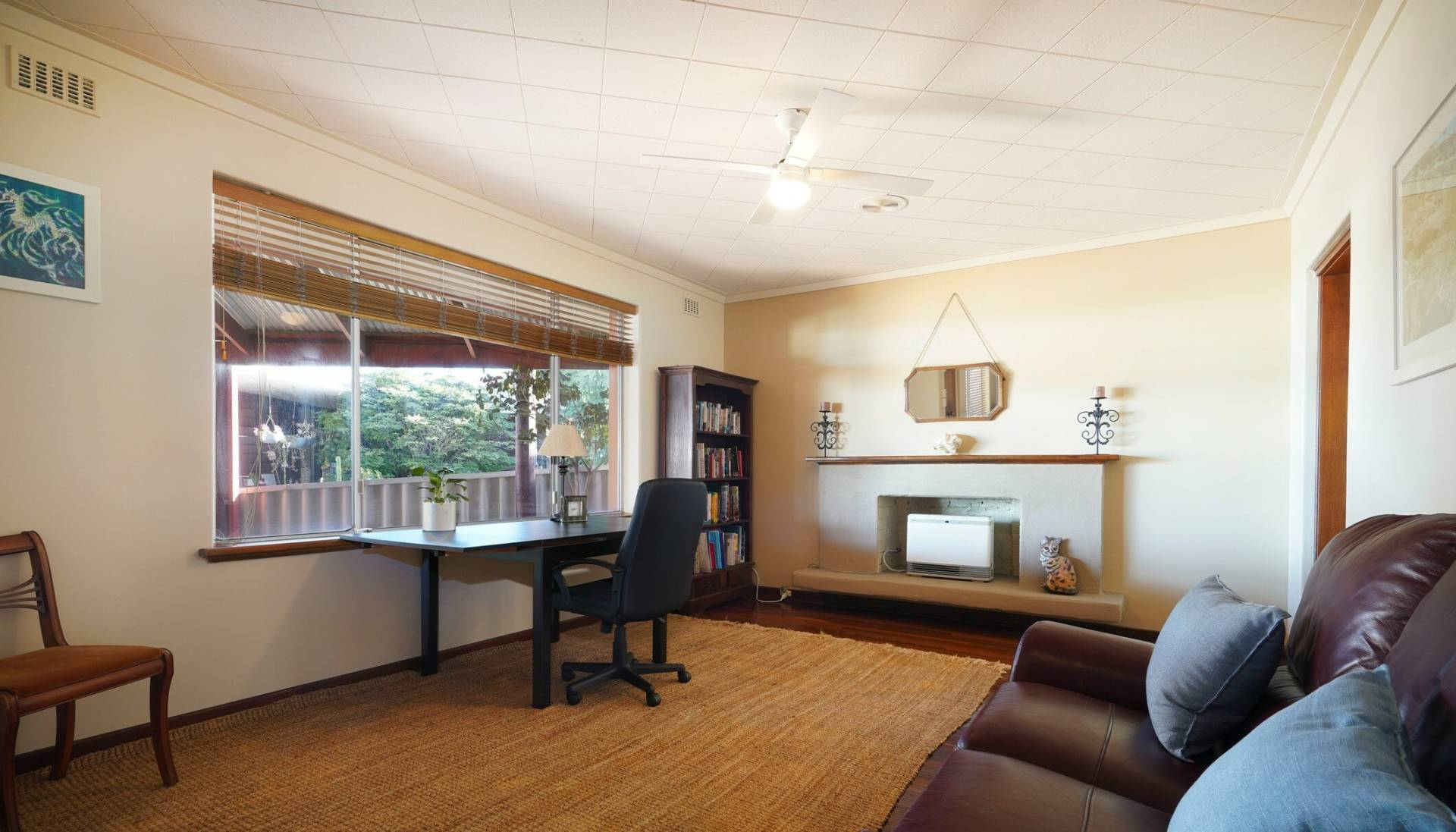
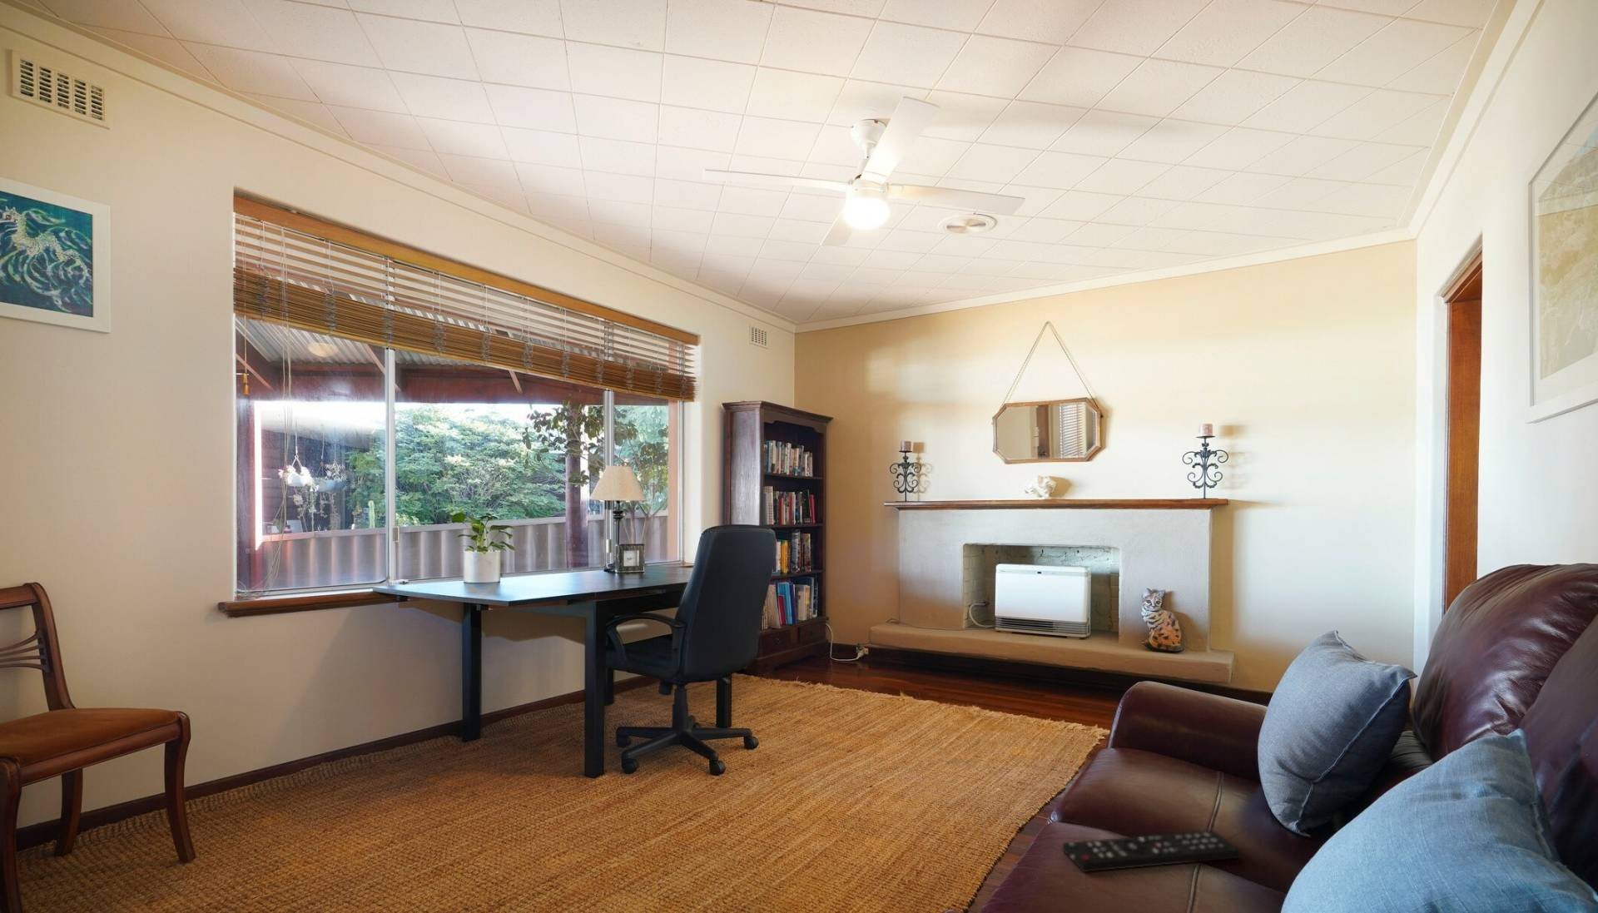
+ remote control [1062,830,1241,873]
